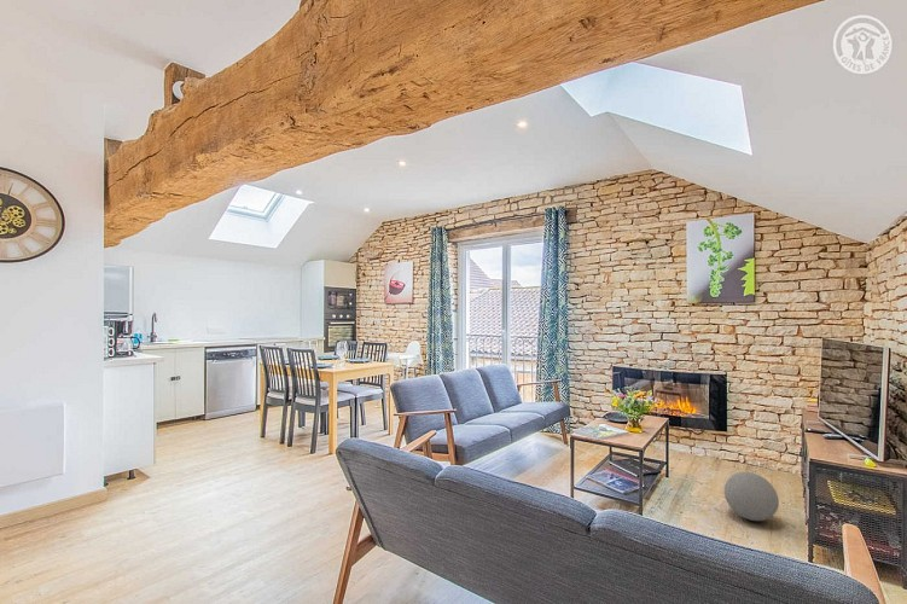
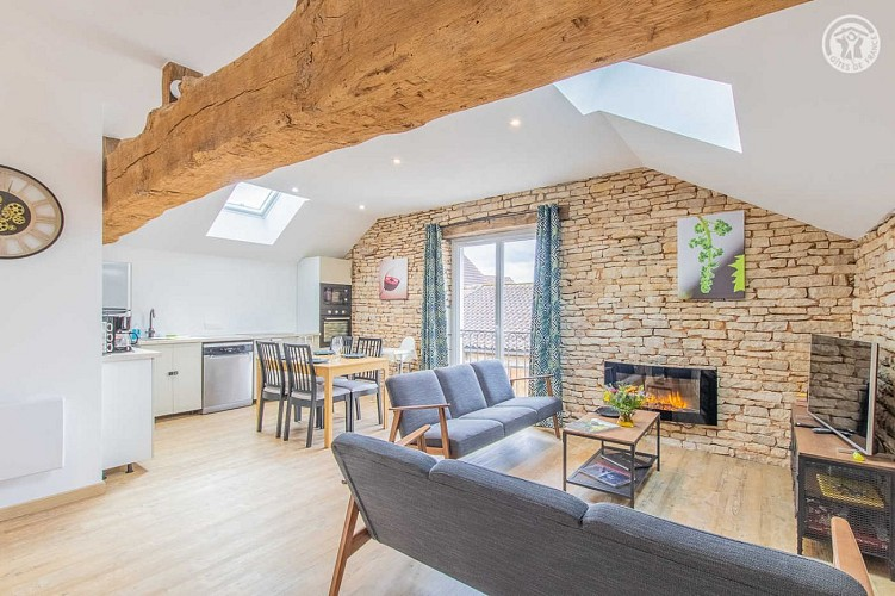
- decorative ball [723,471,780,522]
